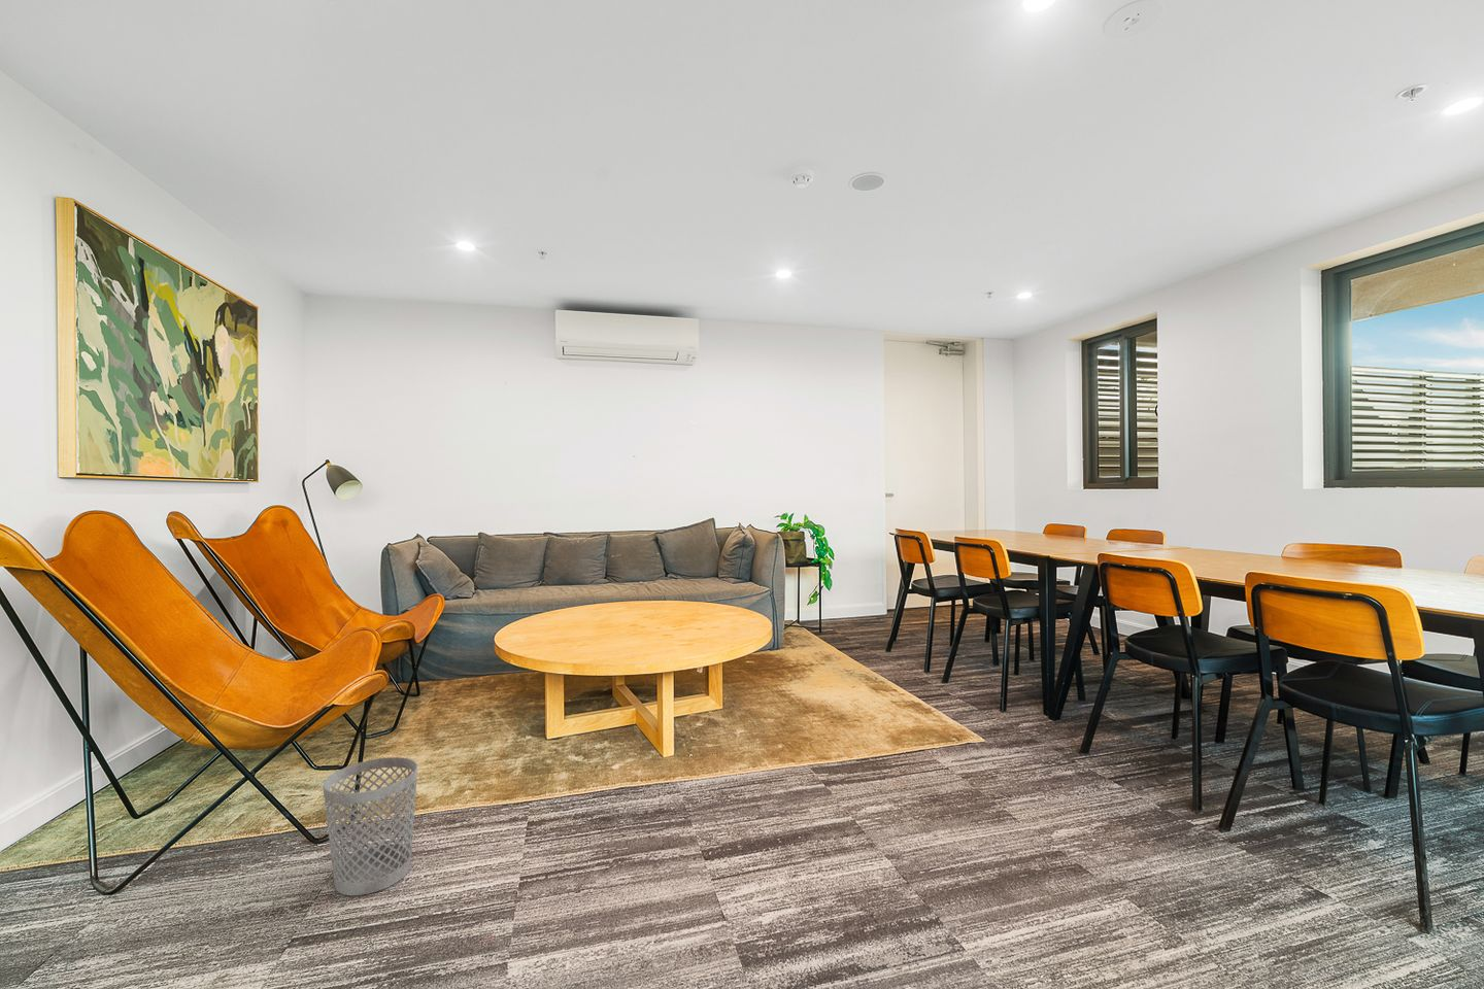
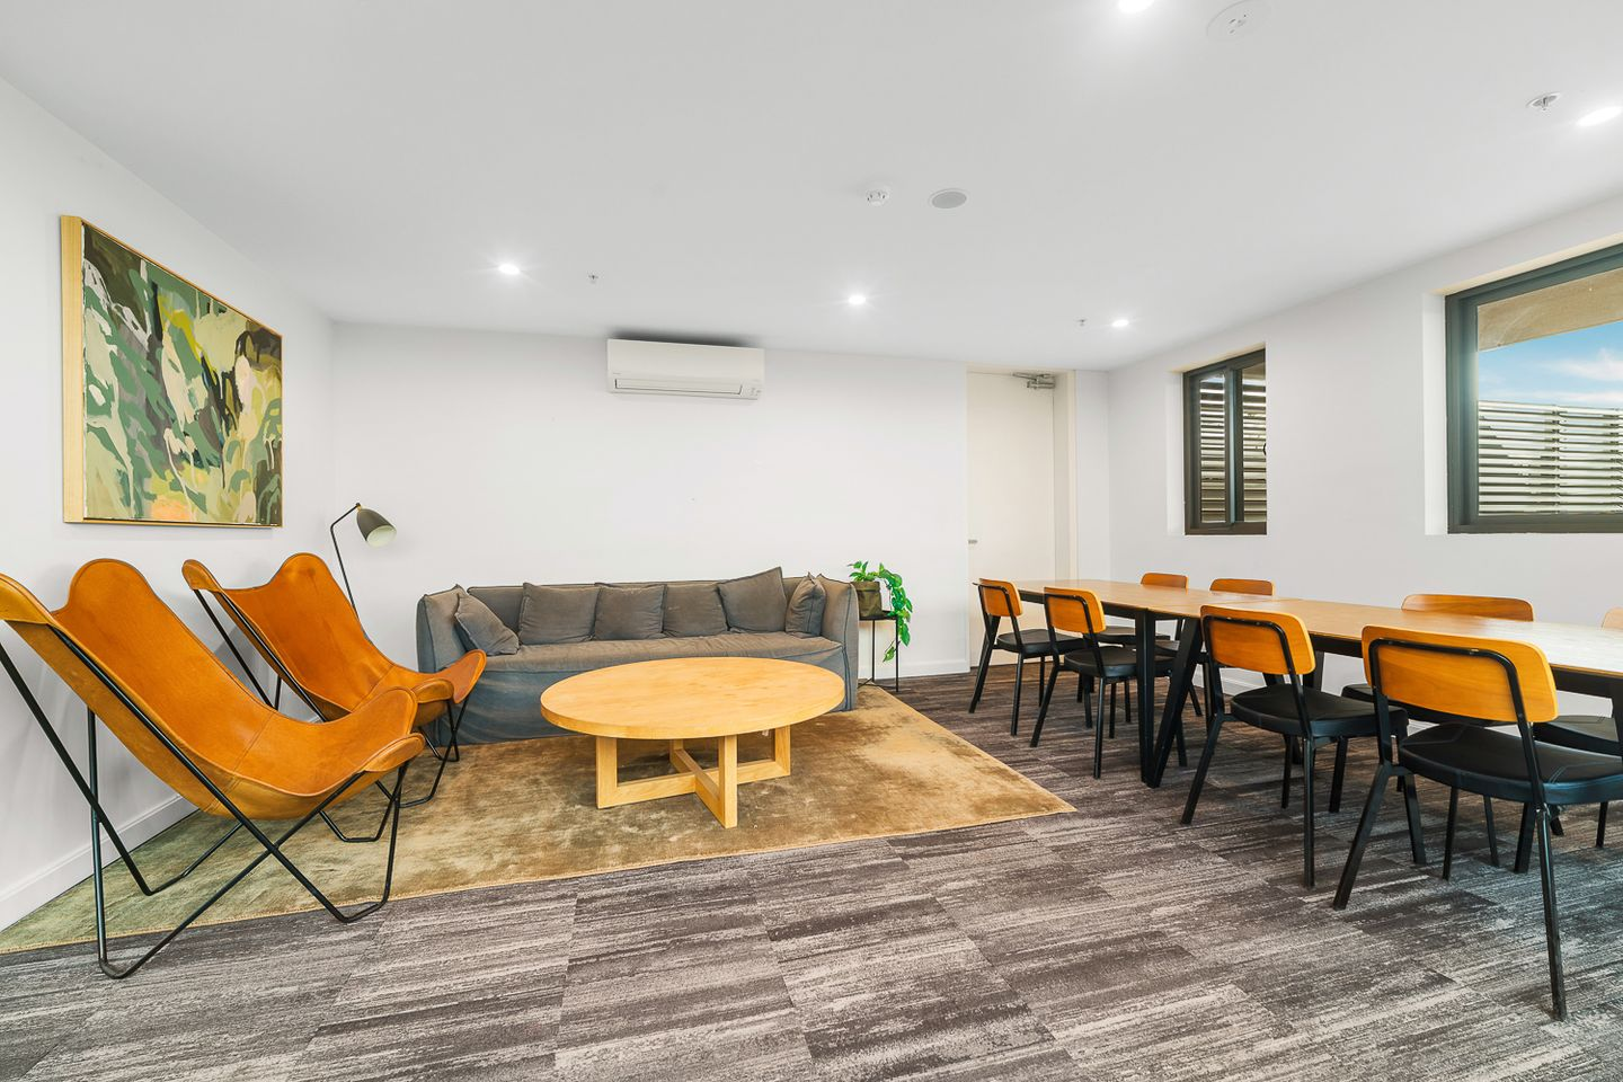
- wastebasket [321,756,418,896]
